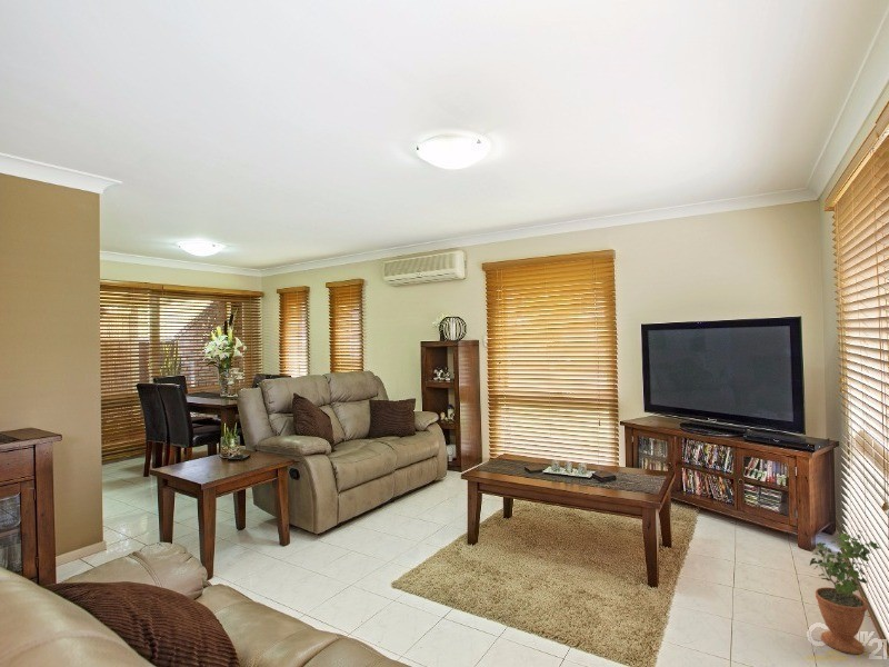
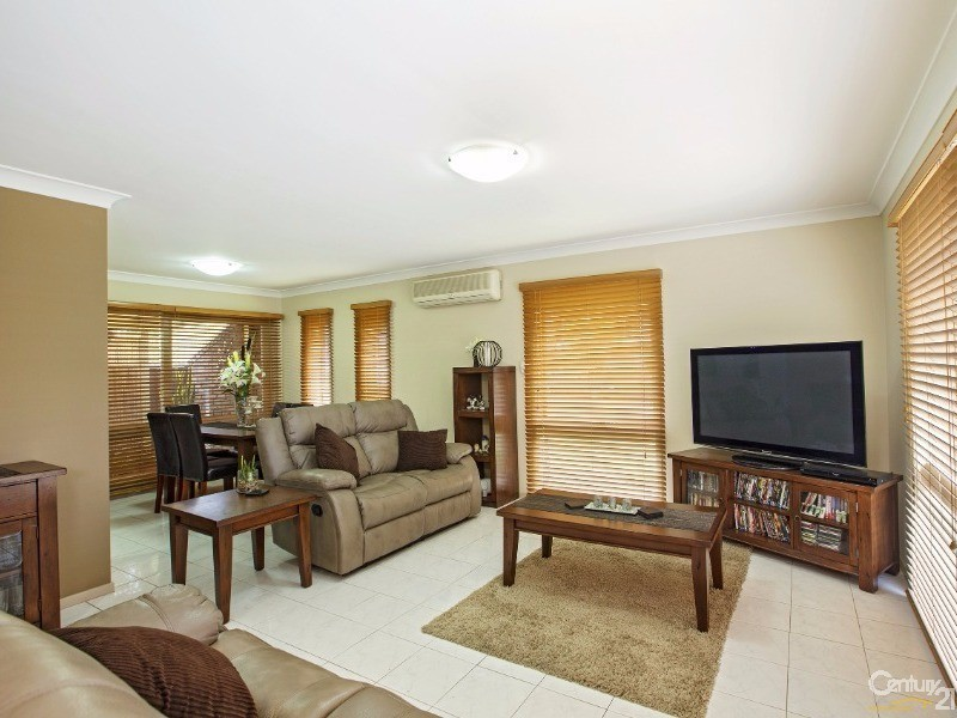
- potted plant [809,529,881,655]
